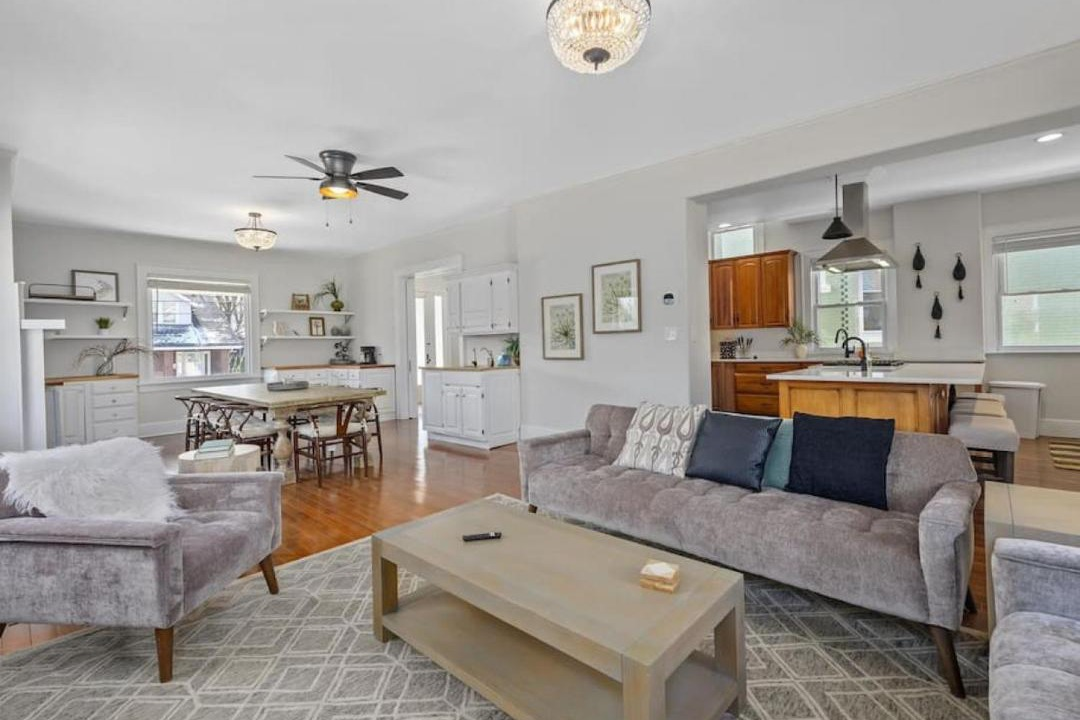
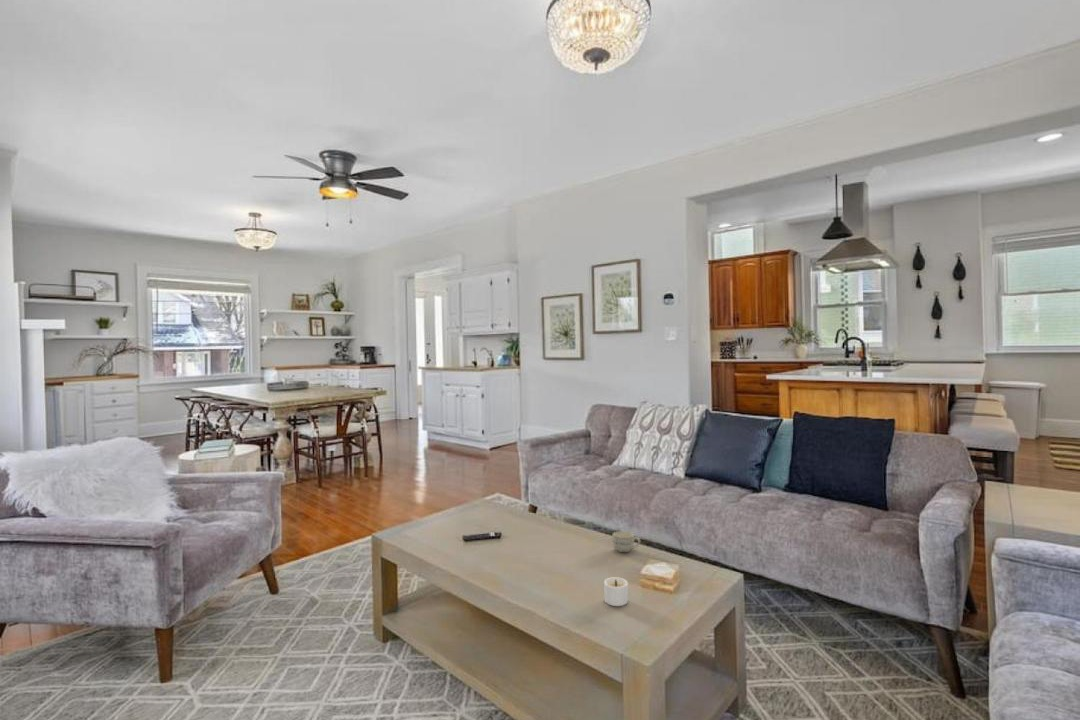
+ candle [603,576,629,607]
+ cup [611,530,641,553]
